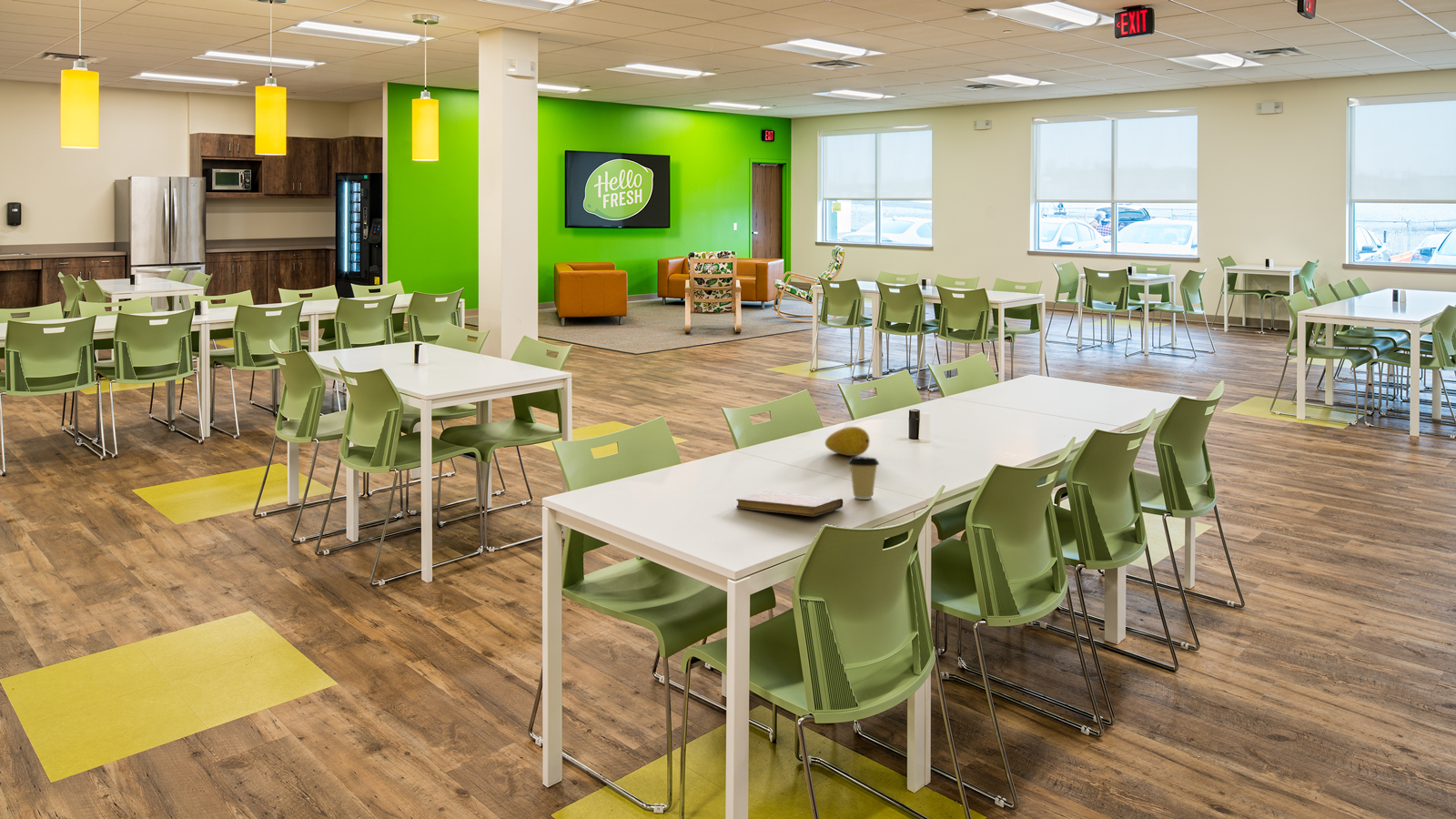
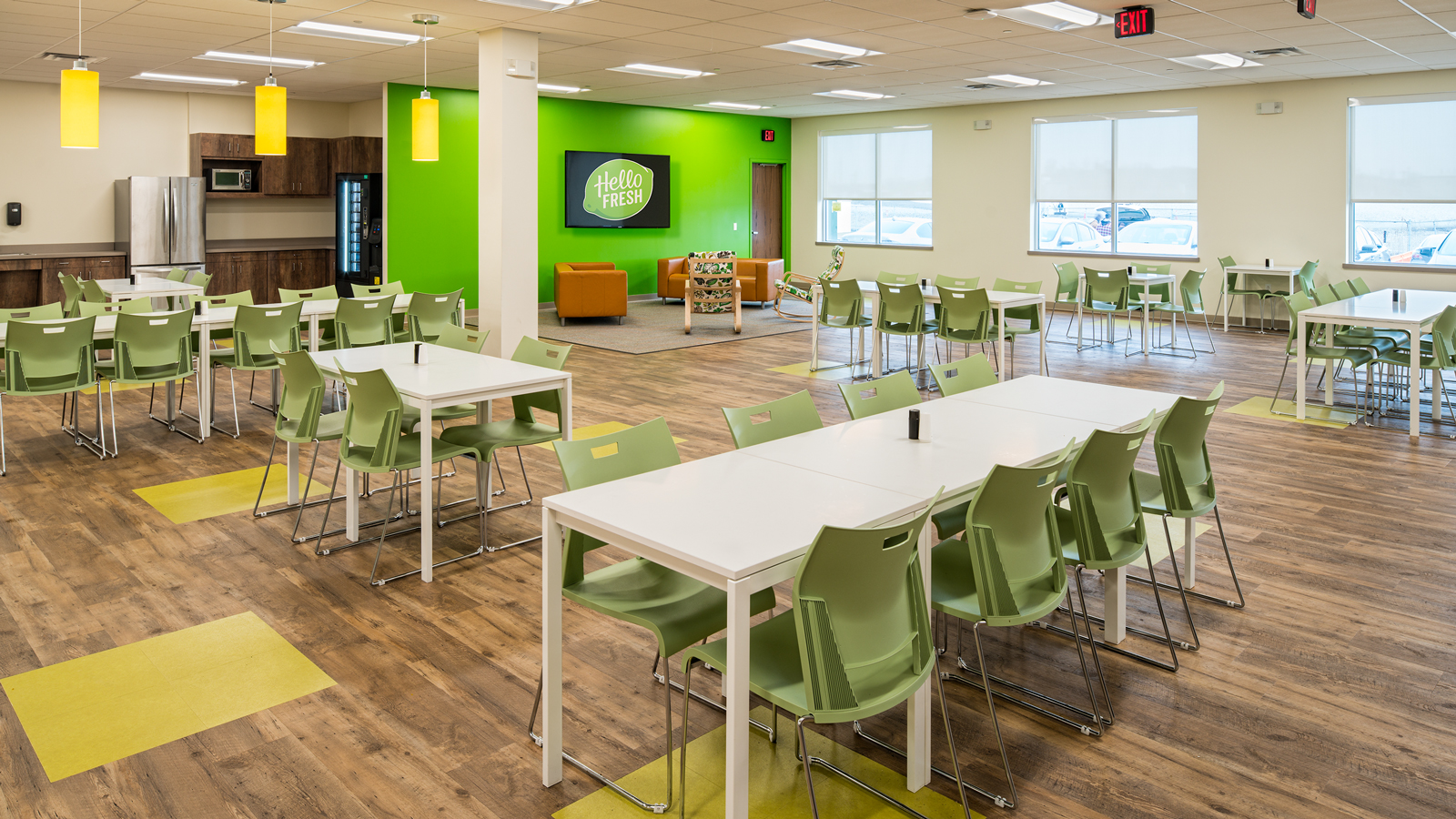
- coffee cup [847,456,880,501]
- fruit [824,426,871,457]
- notebook [736,490,844,517]
